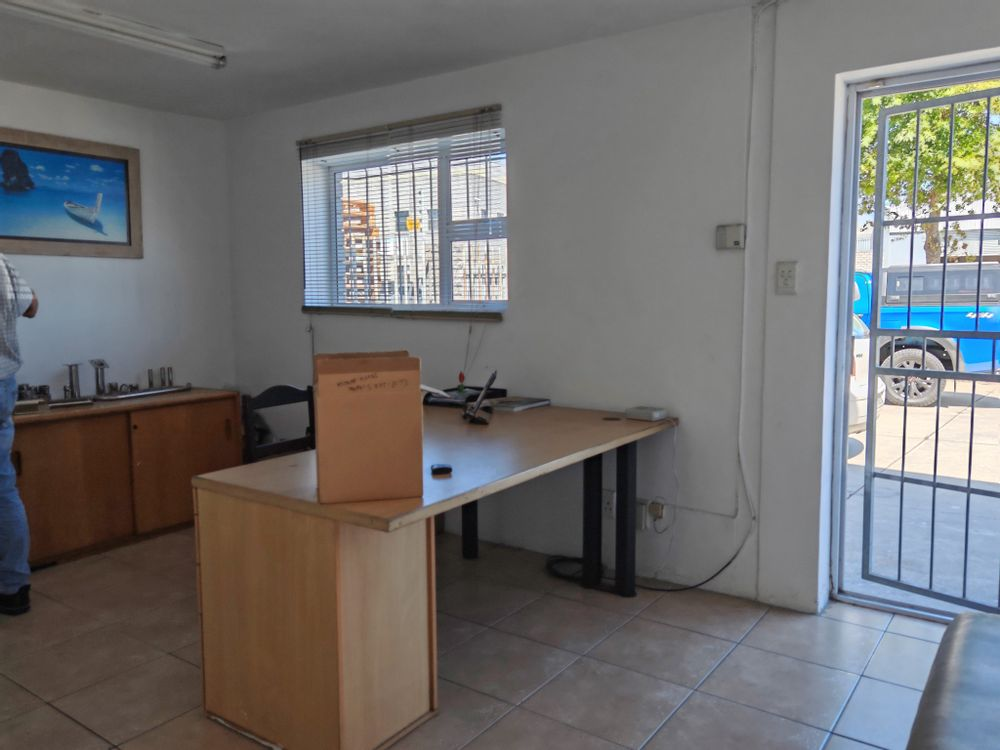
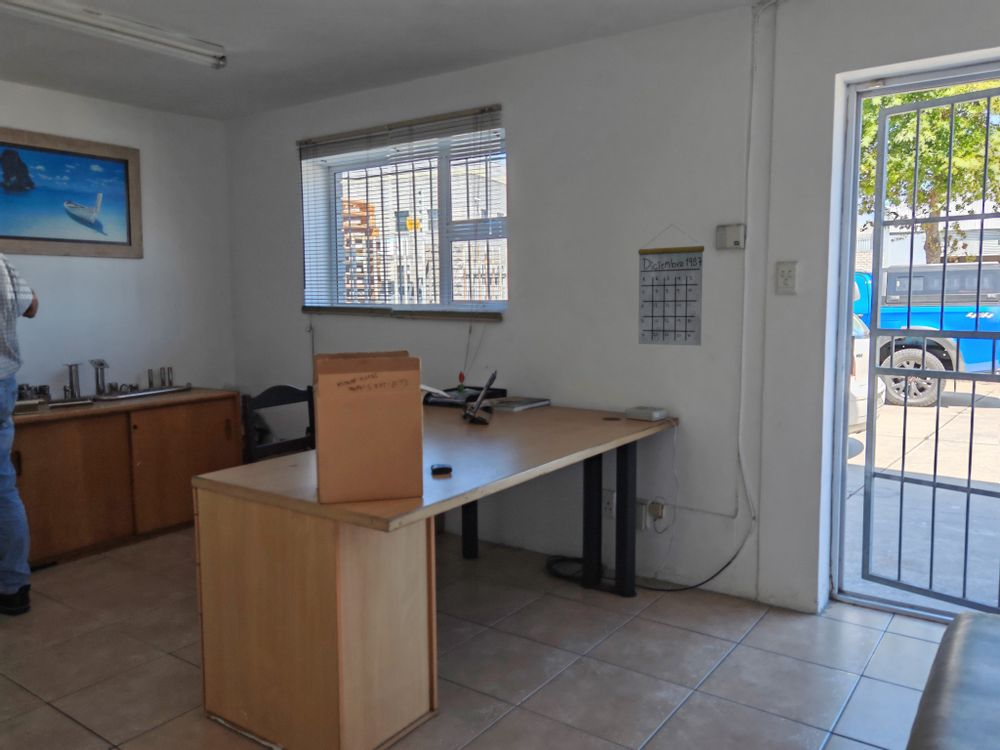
+ calendar [637,225,705,347]
